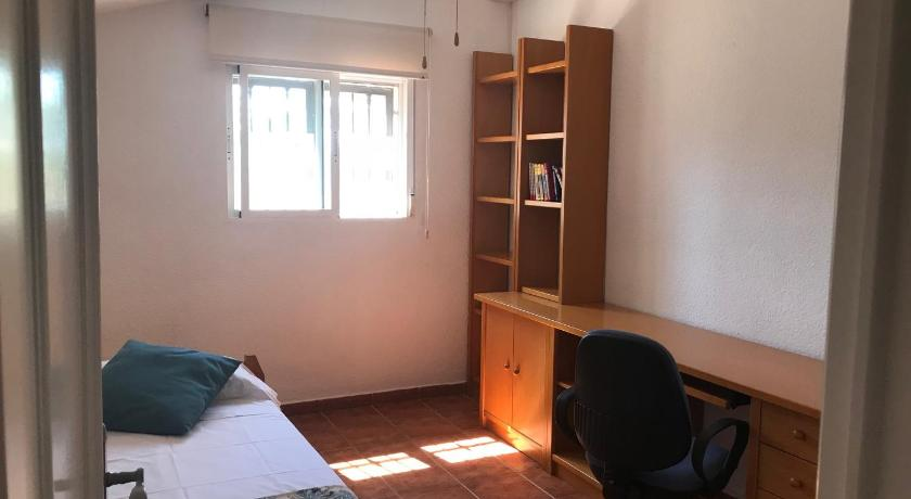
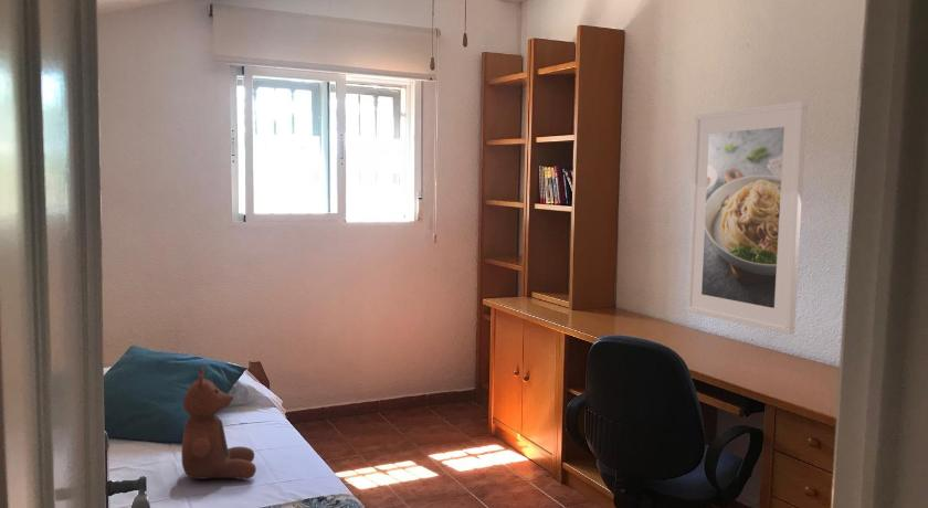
+ stuffed bear [180,366,257,480]
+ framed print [685,100,809,336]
